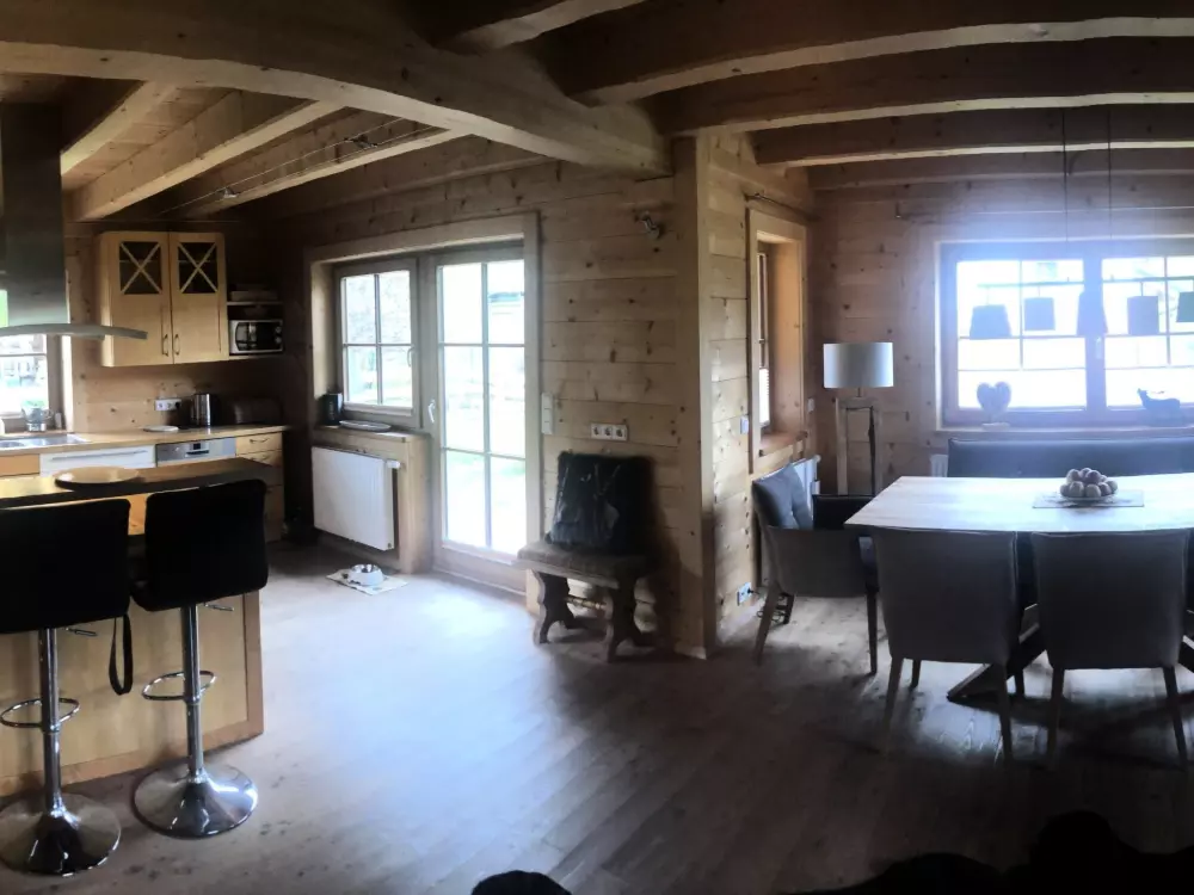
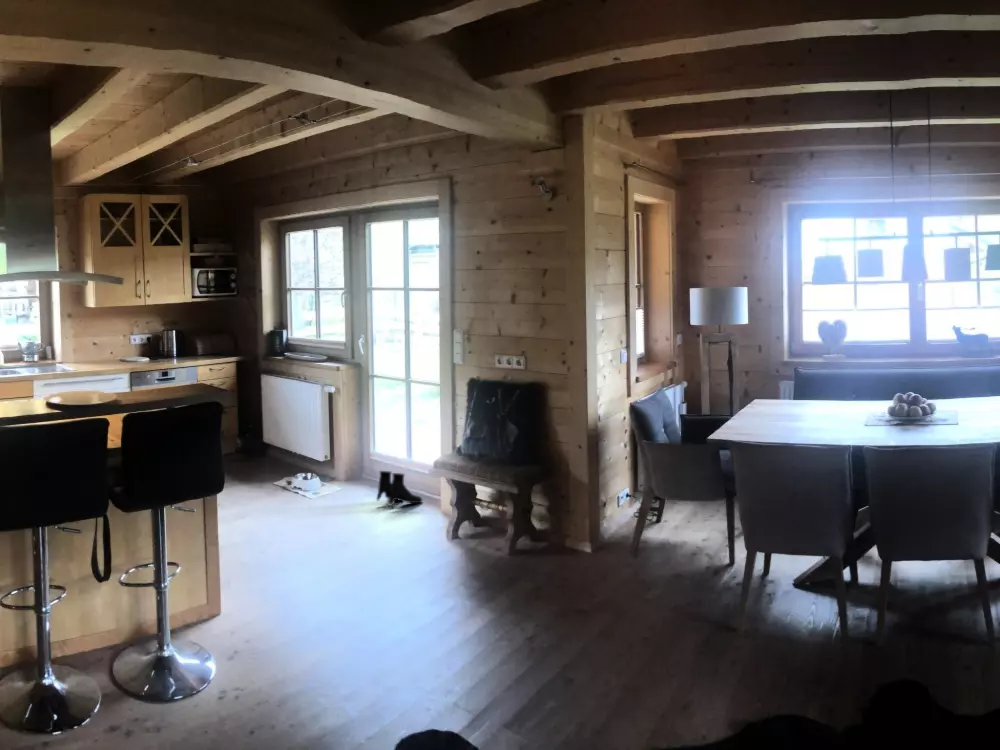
+ boots [375,470,423,507]
